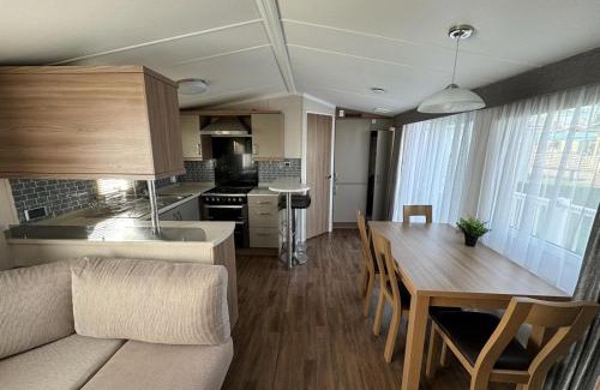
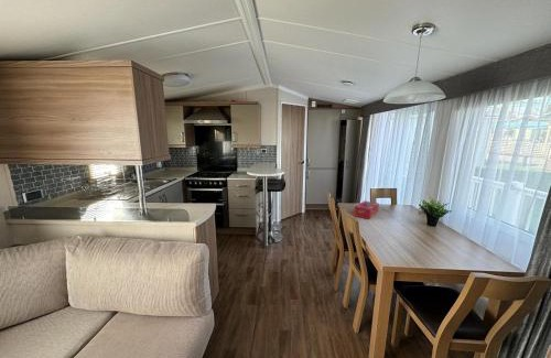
+ tissue box [353,199,380,220]
